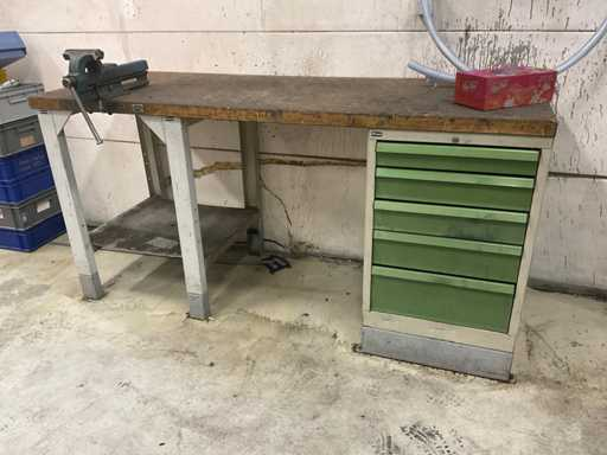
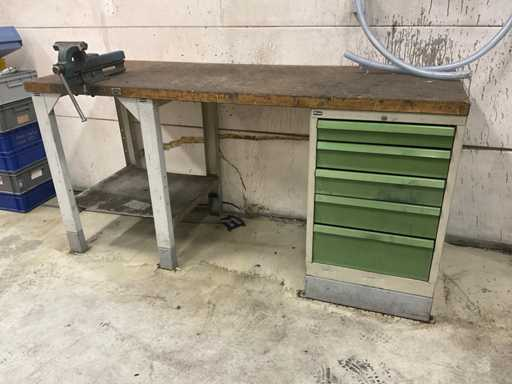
- tissue box [452,64,558,111]
